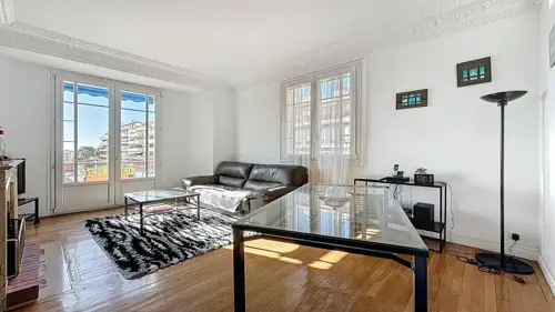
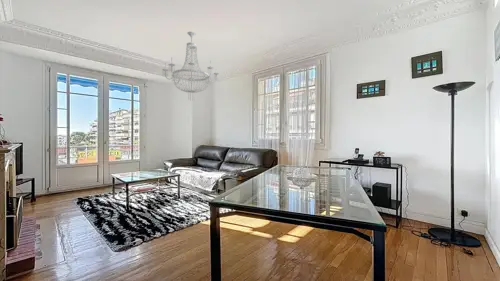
+ chandelier [161,31,220,101]
